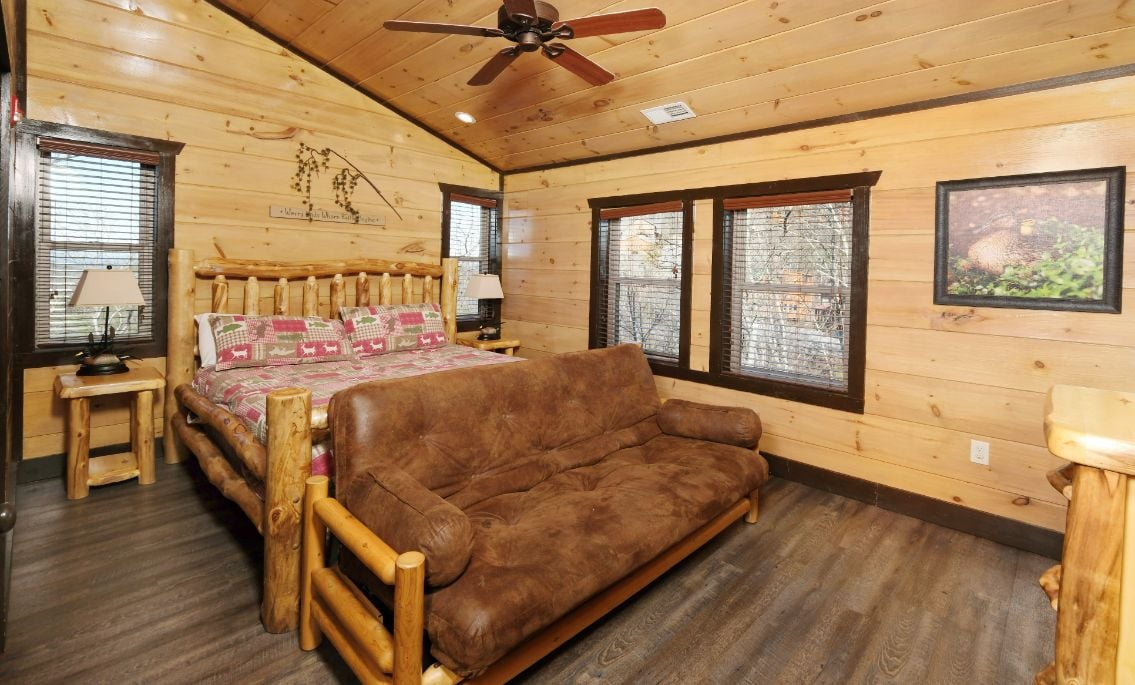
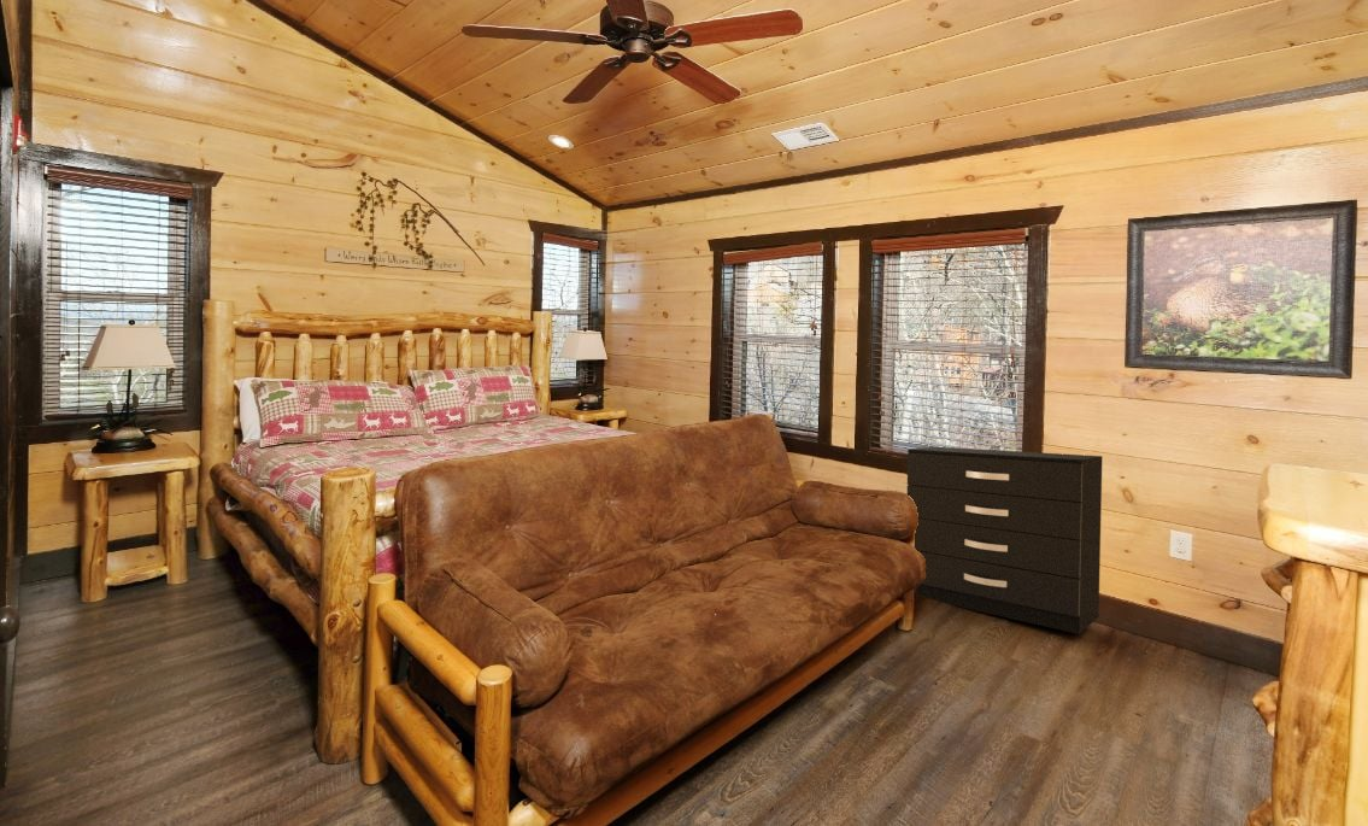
+ dresser [906,446,1103,635]
